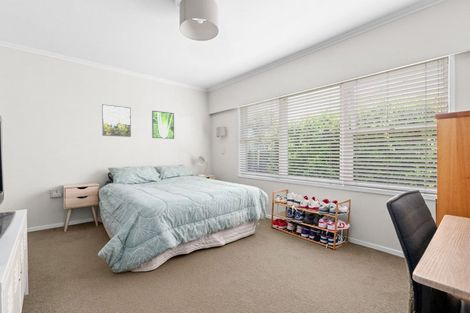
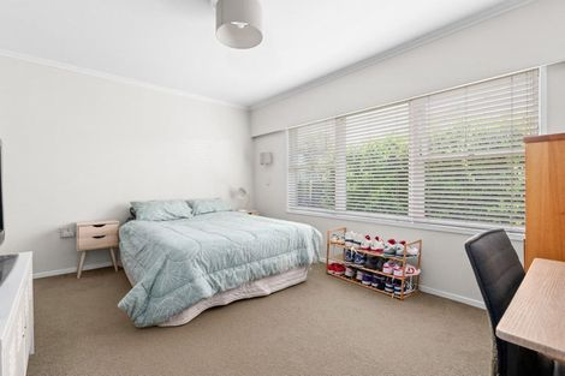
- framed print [151,110,175,140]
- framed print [101,103,132,138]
